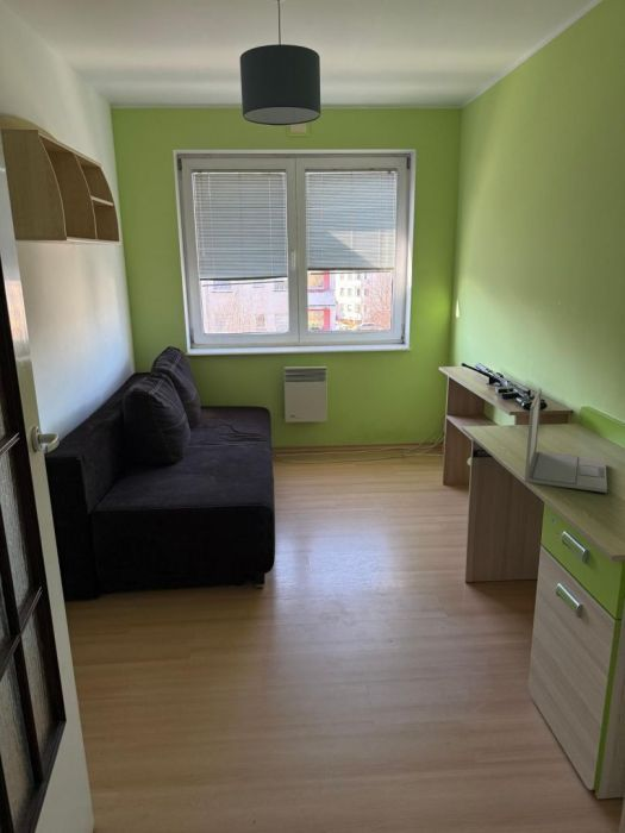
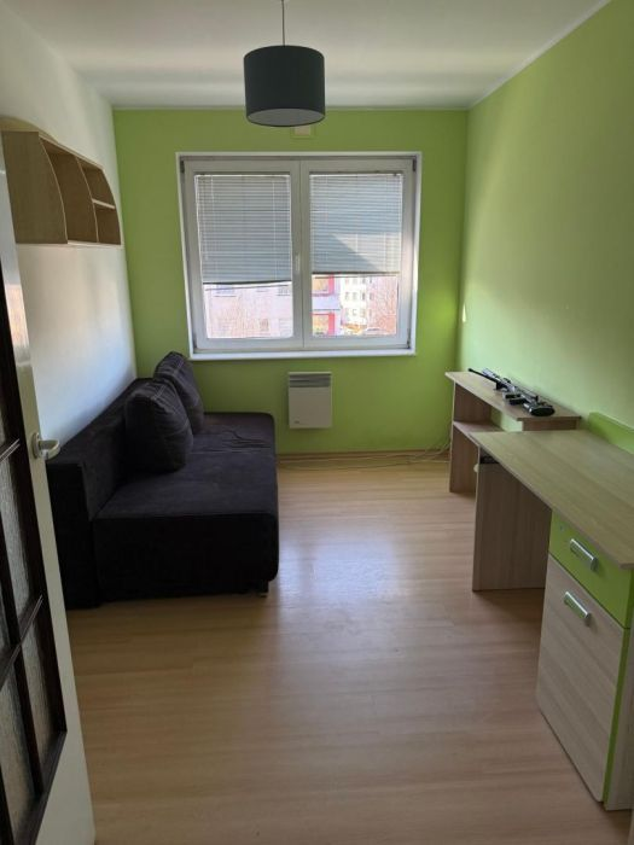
- laptop [524,387,608,494]
